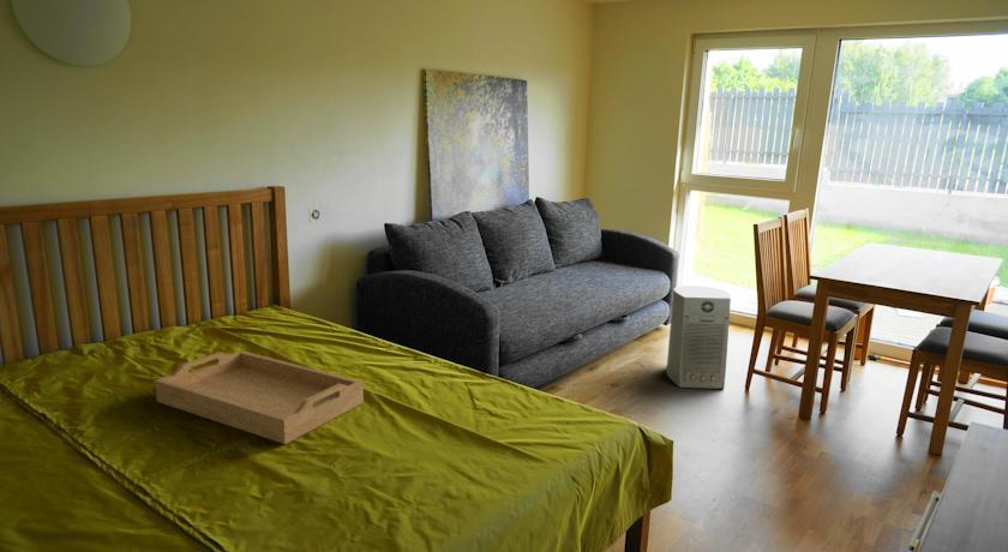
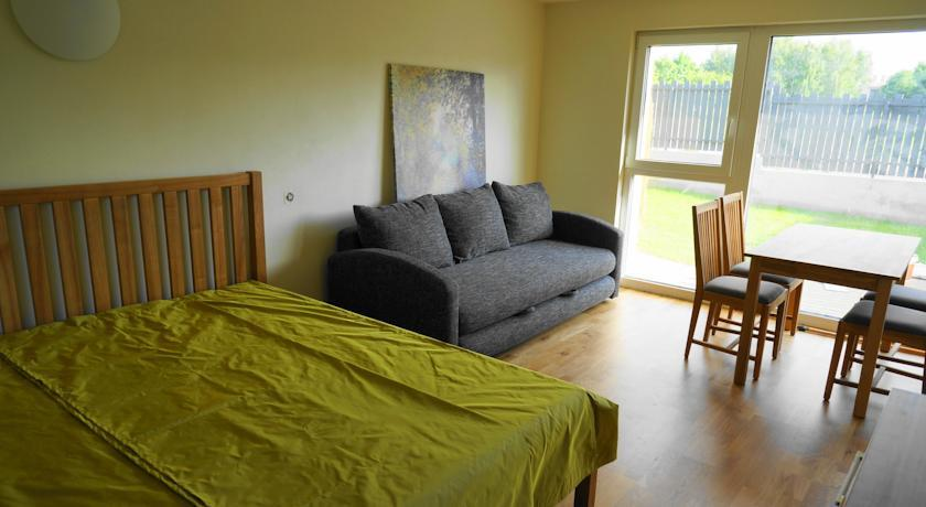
- serving tray [154,349,365,445]
- fan [665,284,732,390]
